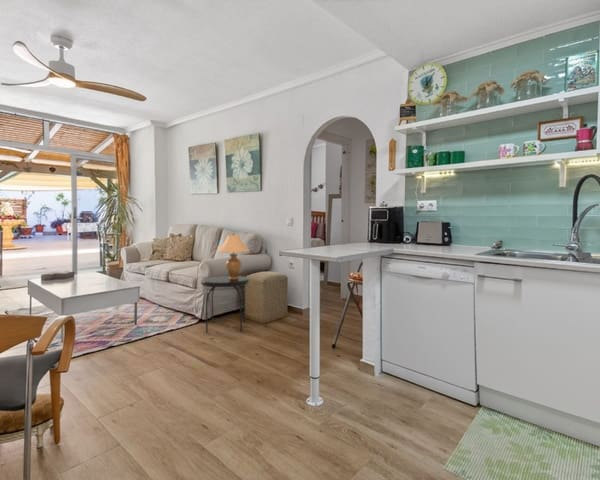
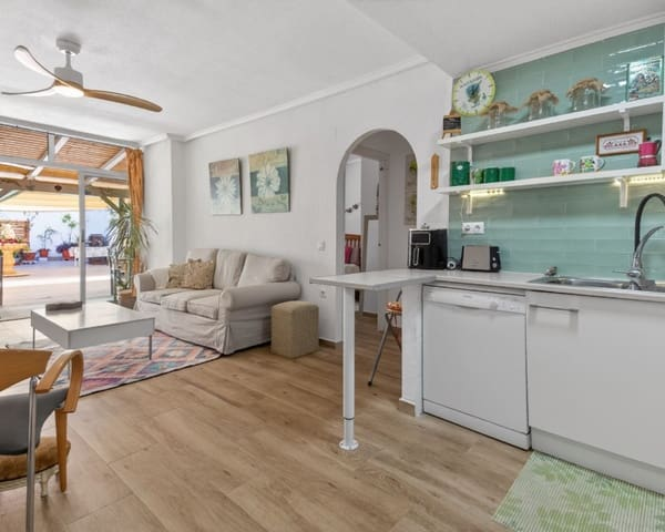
- table lamp [216,232,251,280]
- side table [200,275,251,333]
